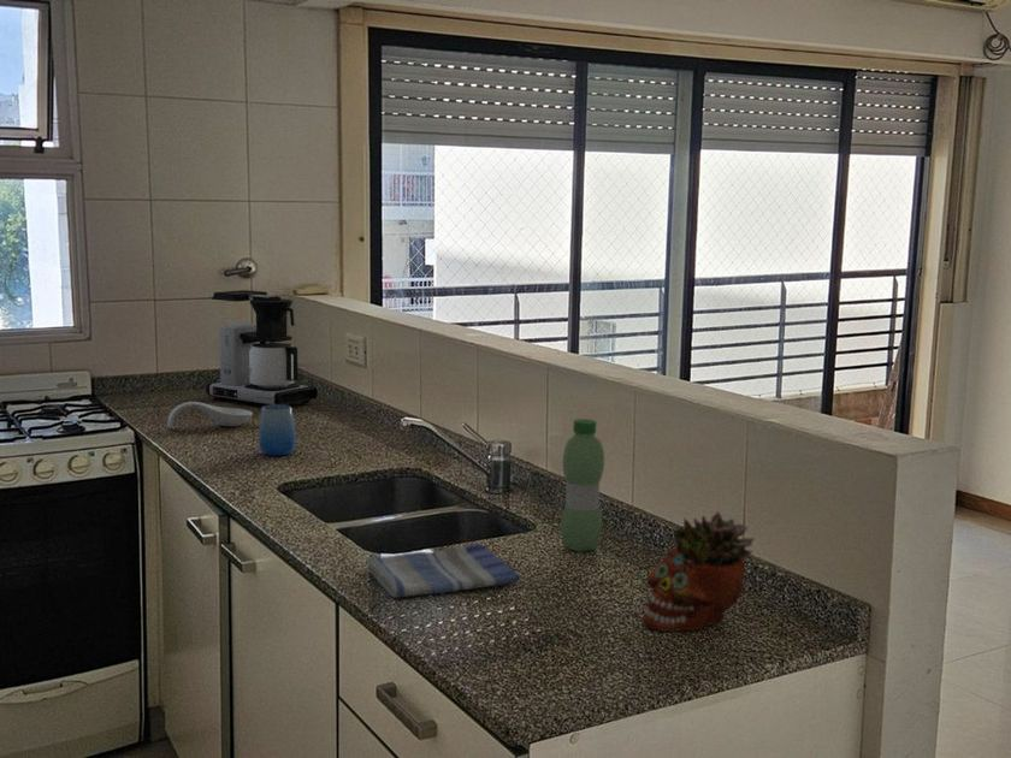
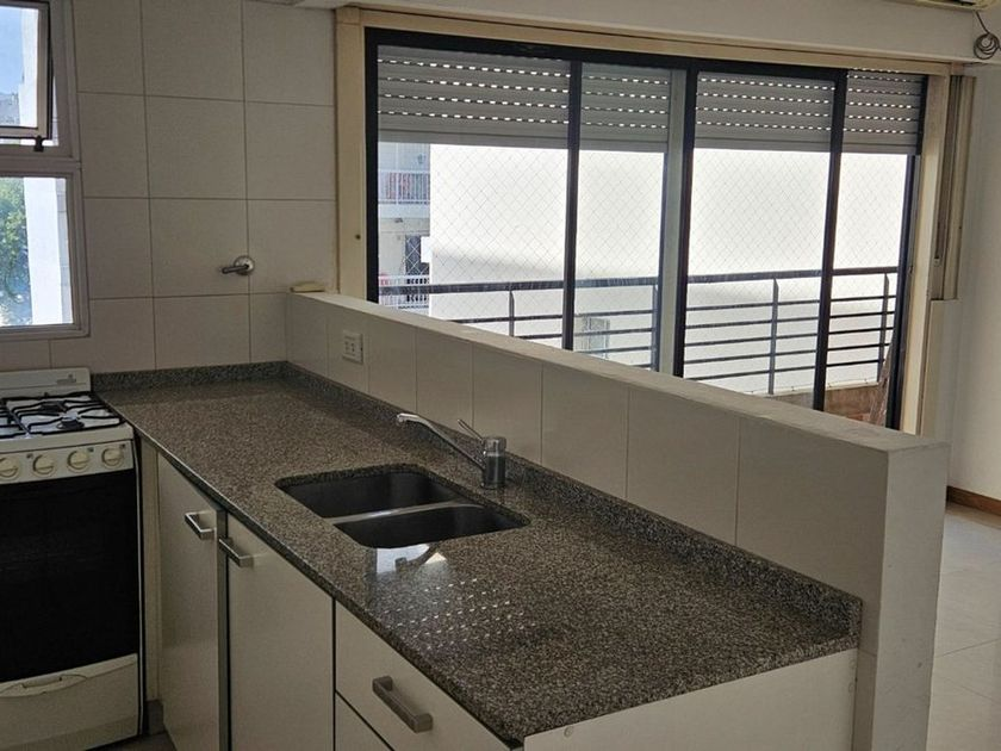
- water bottle [560,418,605,553]
- spoon rest [166,401,254,430]
- coffee maker [205,289,319,405]
- succulent planter [642,510,756,633]
- dish towel [365,543,521,599]
- cup [258,404,296,457]
